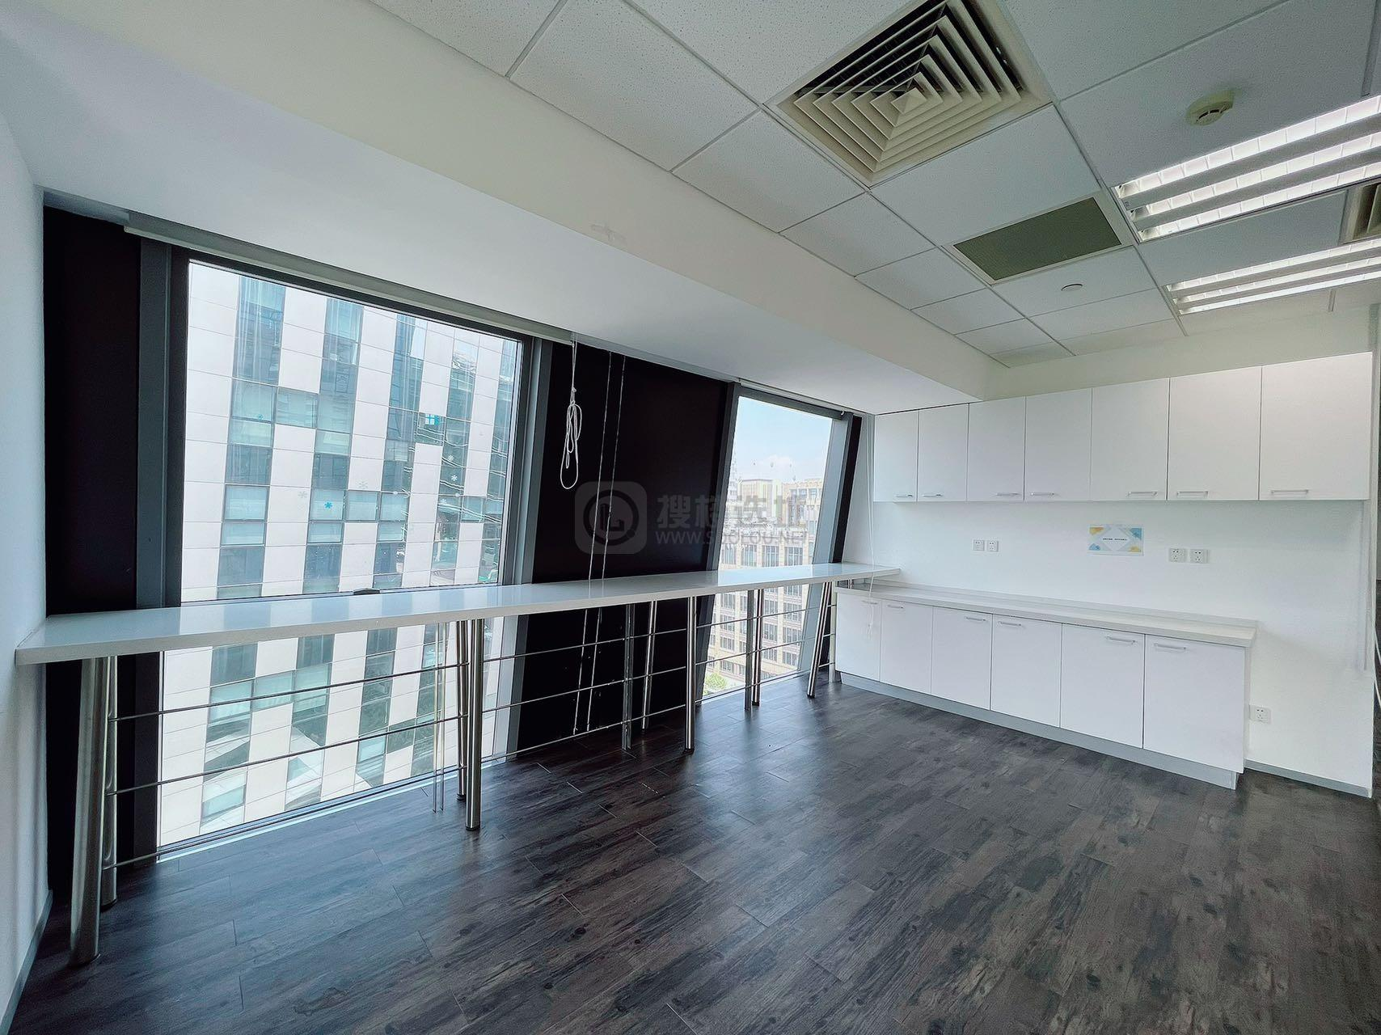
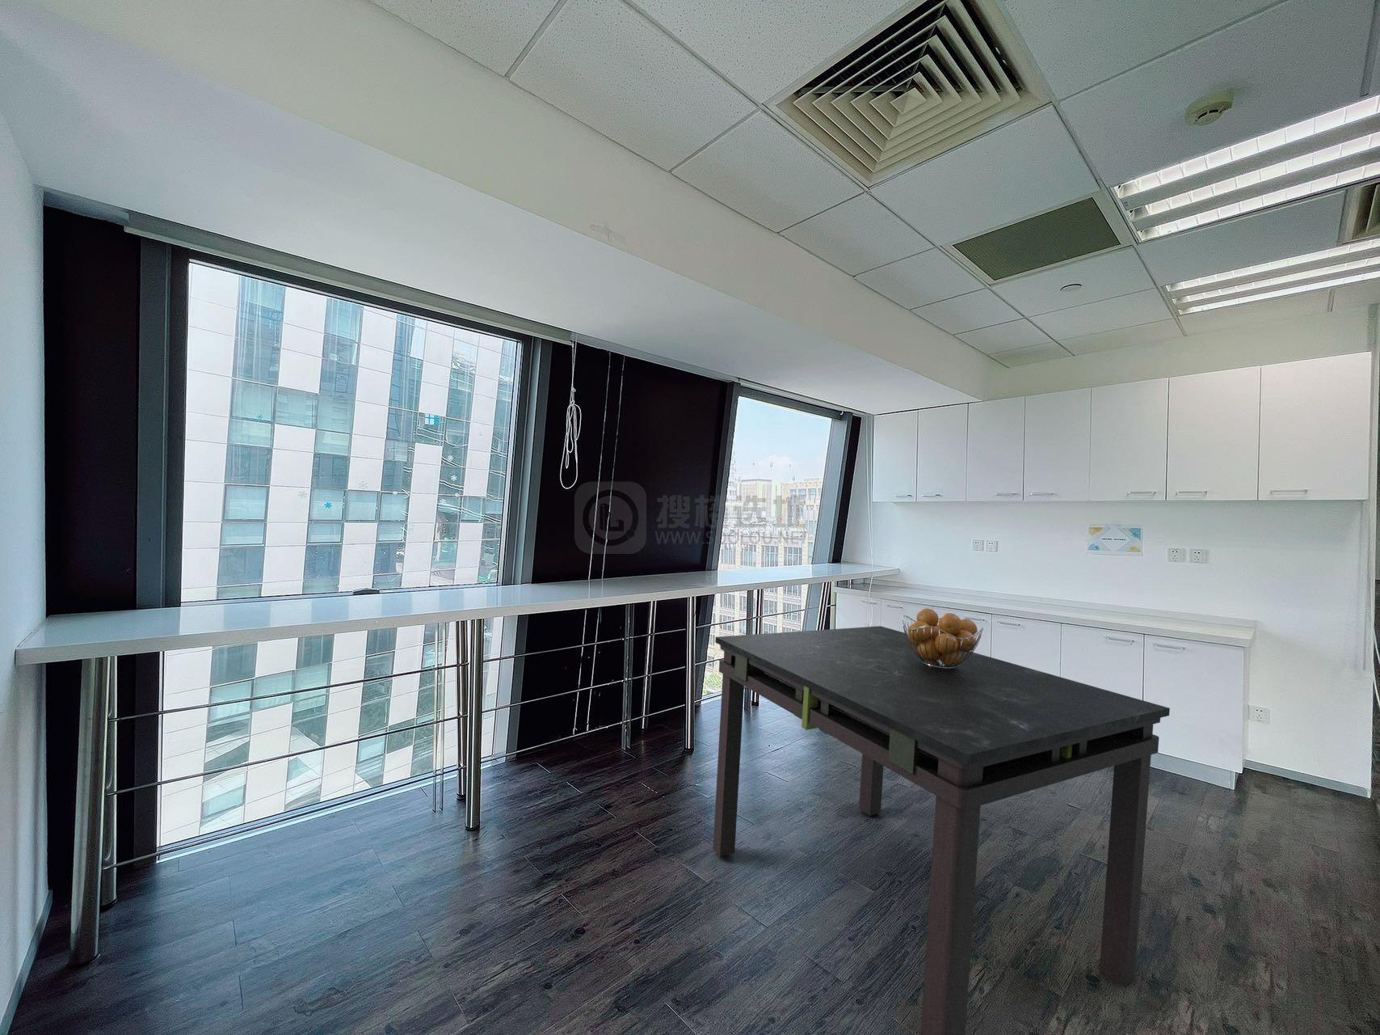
+ fruit basket [902,608,984,670]
+ dining table [712,625,1170,1035]
